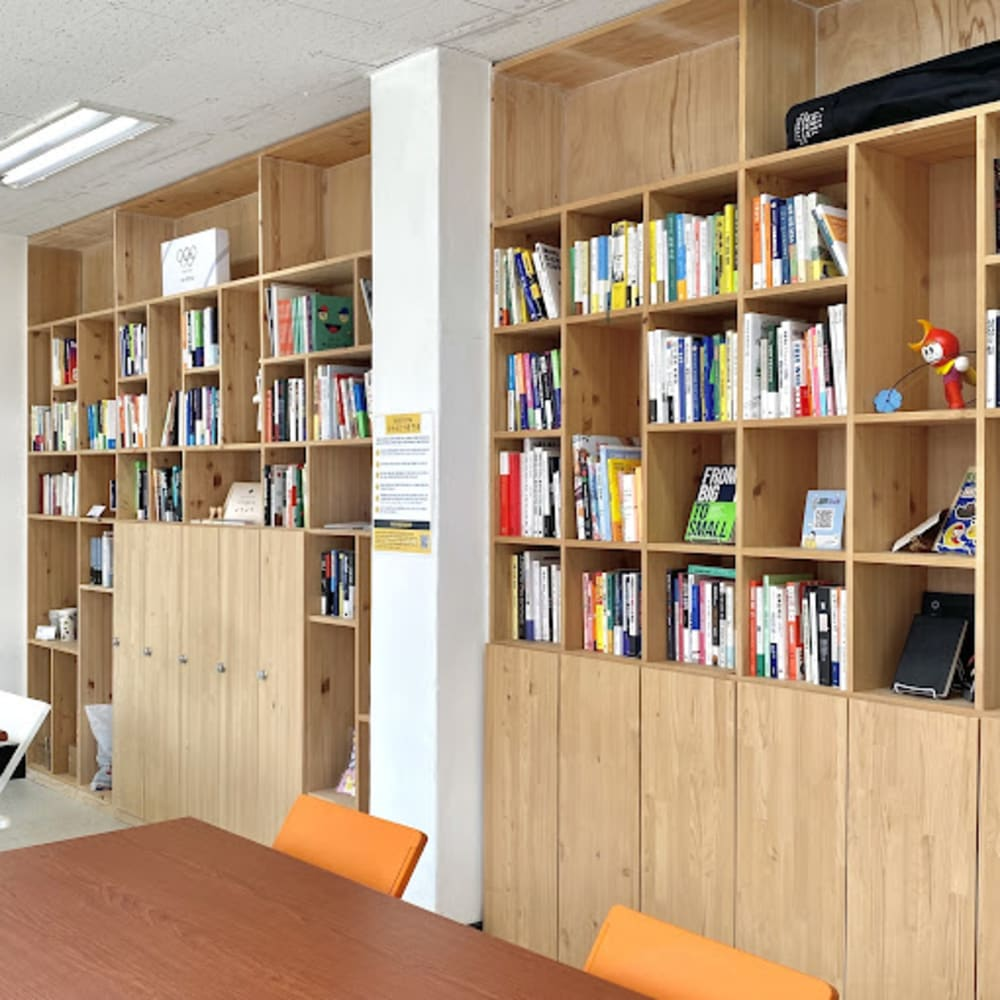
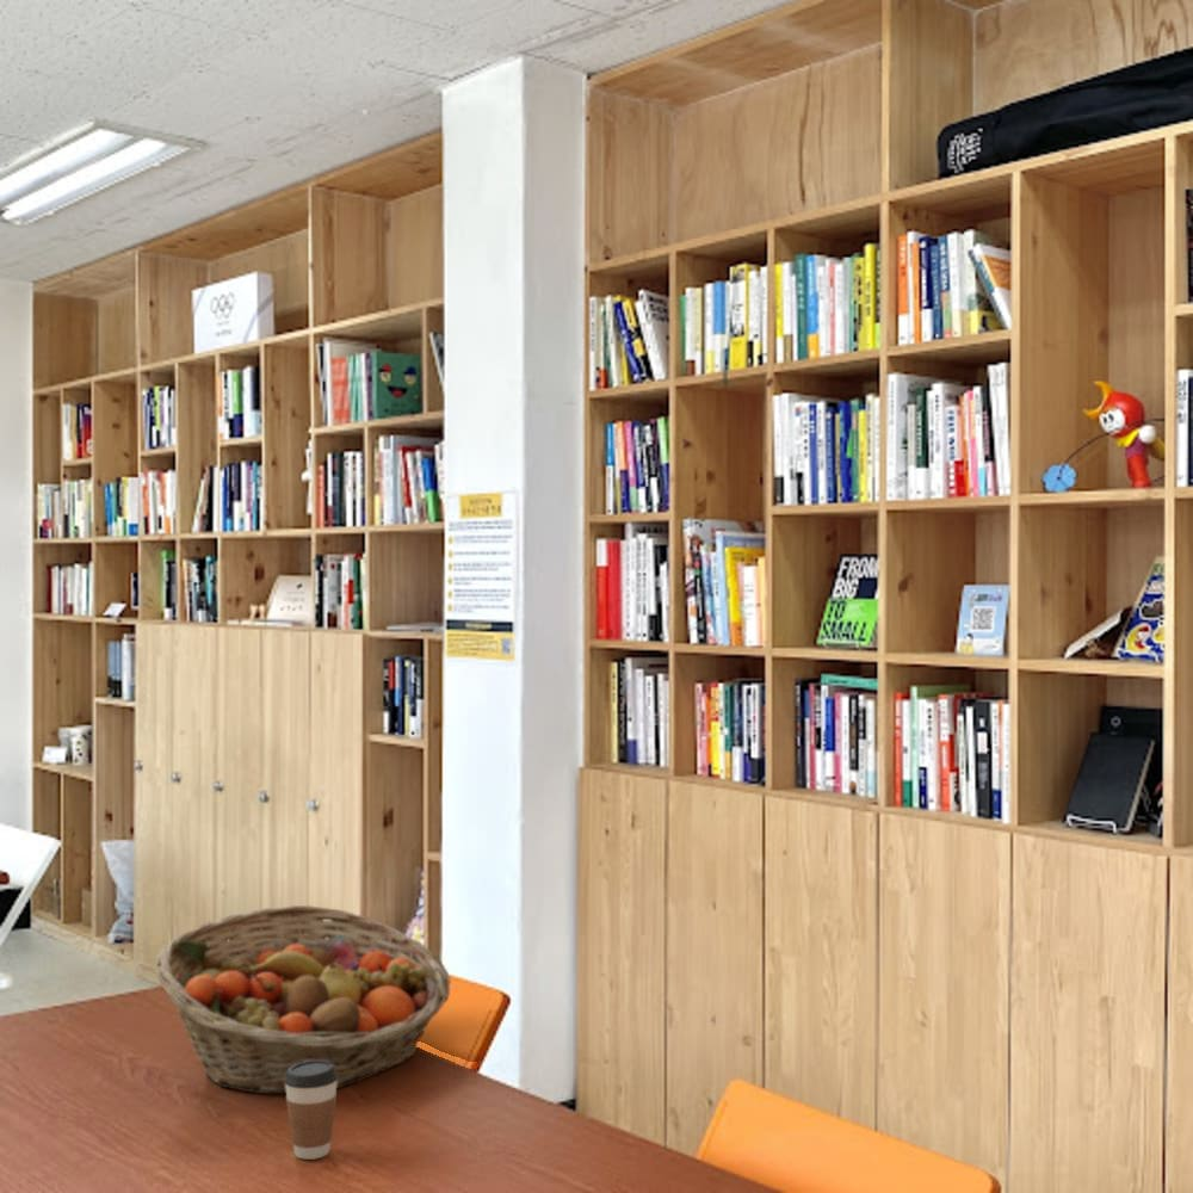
+ fruit basket [153,904,452,1095]
+ coffee cup [284,1061,338,1161]
